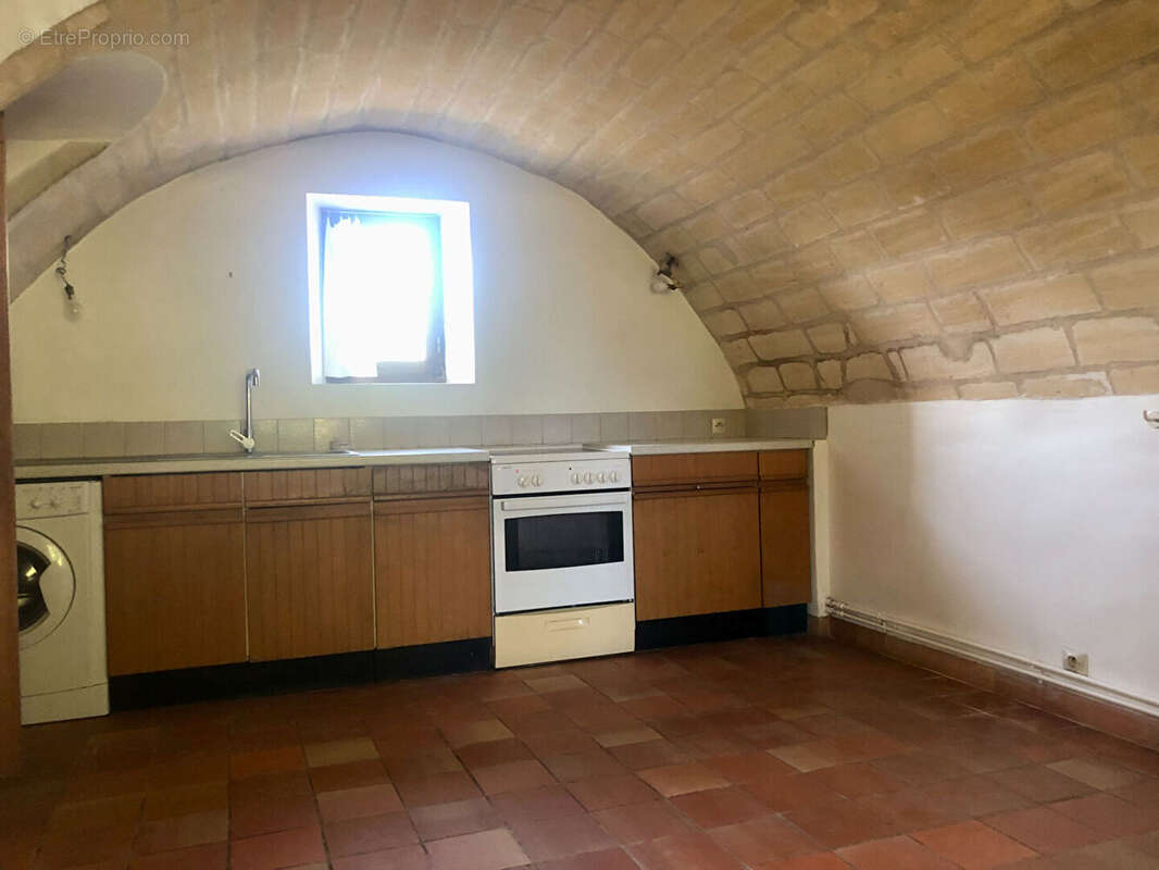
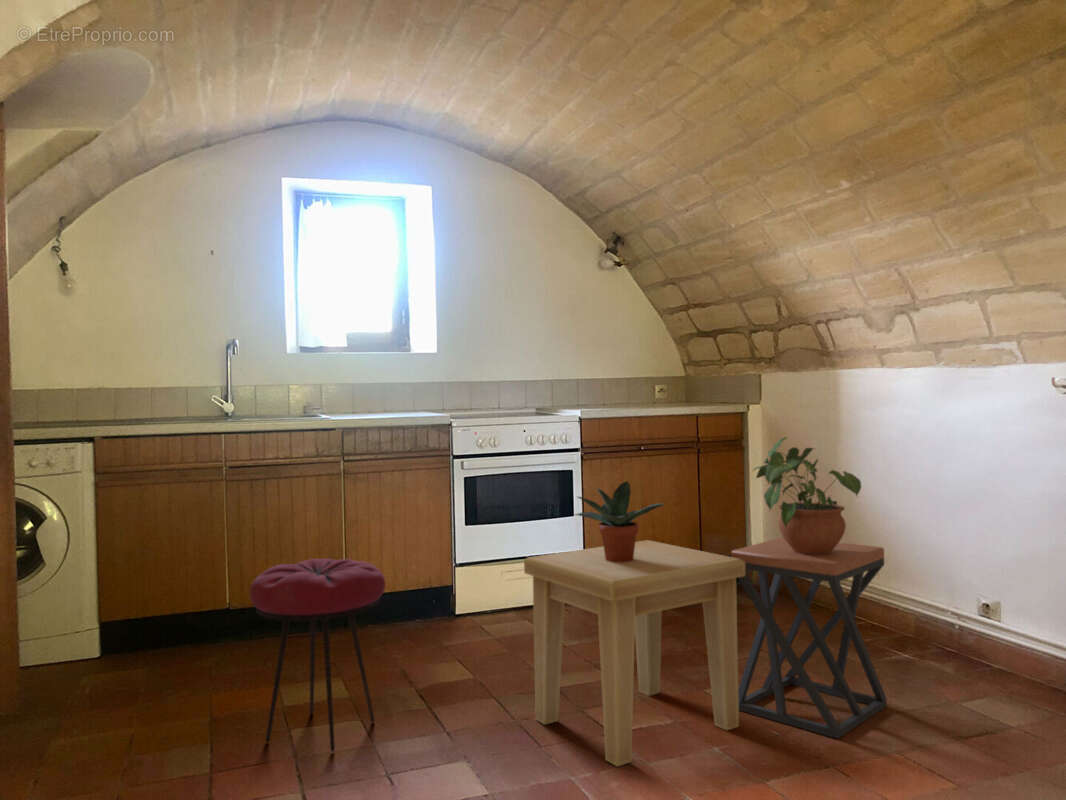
+ side table [523,539,746,767]
+ potted plant [574,480,667,562]
+ stool [248,558,386,753]
+ potted plant [751,436,862,555]
+ stool [730,536,888,740]
